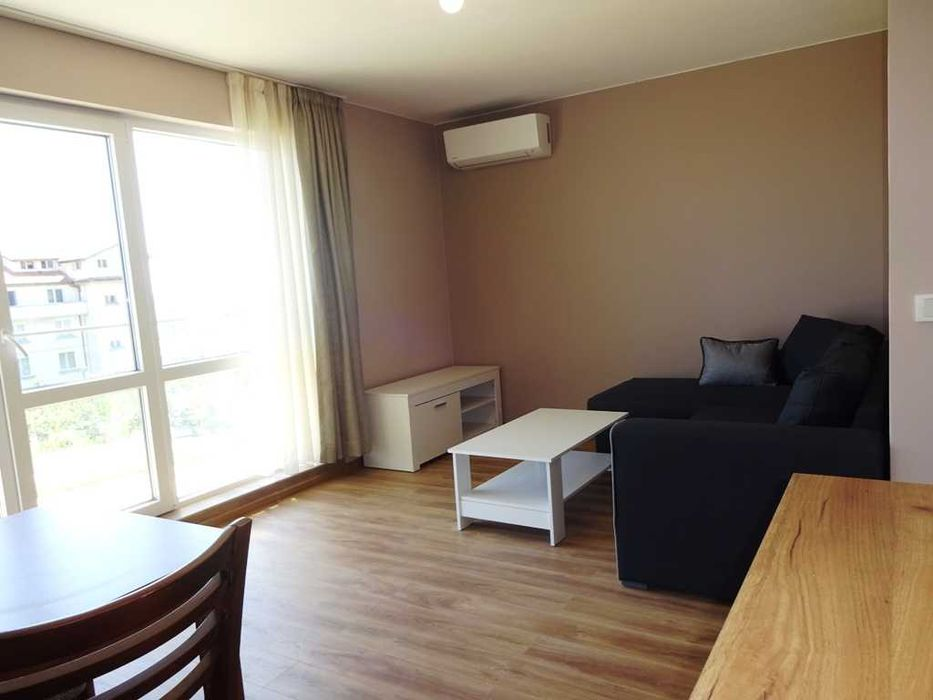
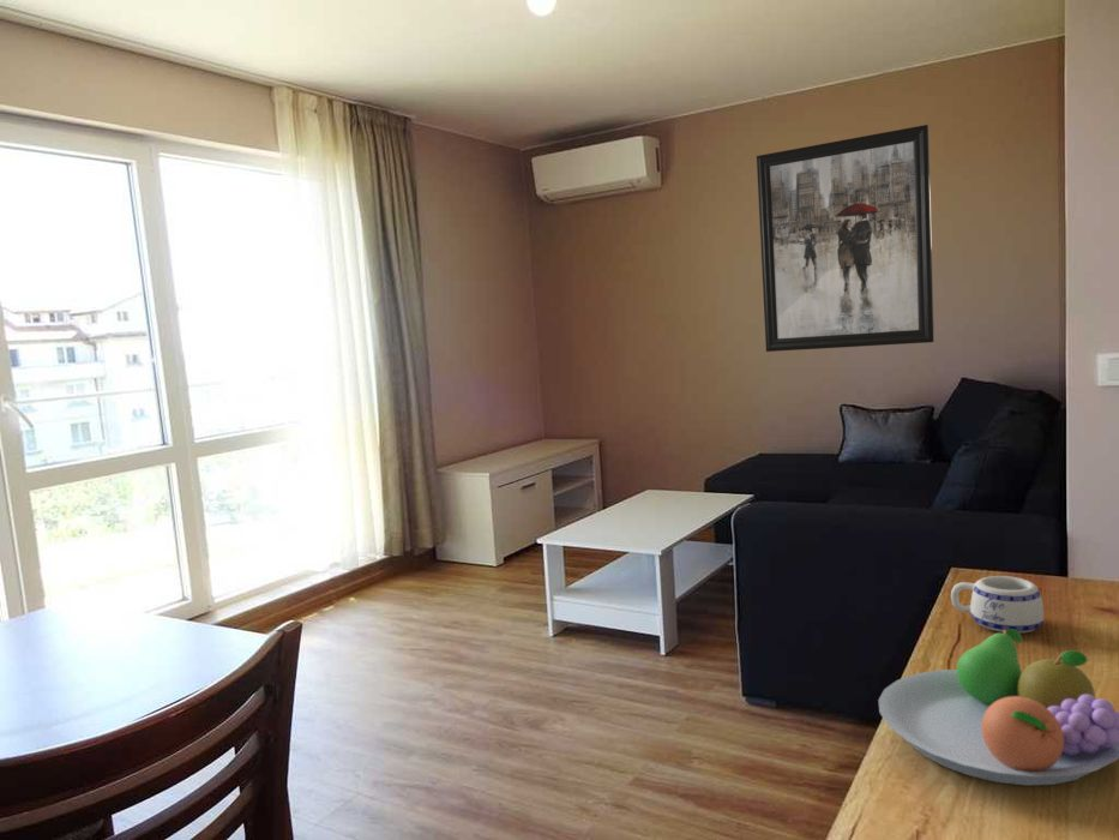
+ fruit bowl [877,629,1119,787]
+ wall art [756,124,935,353]
+ mug [950,575,1045,634]
